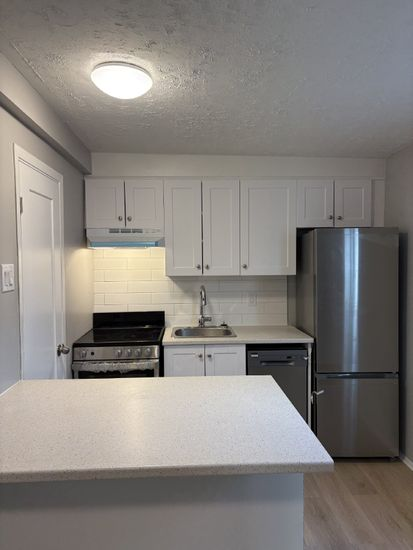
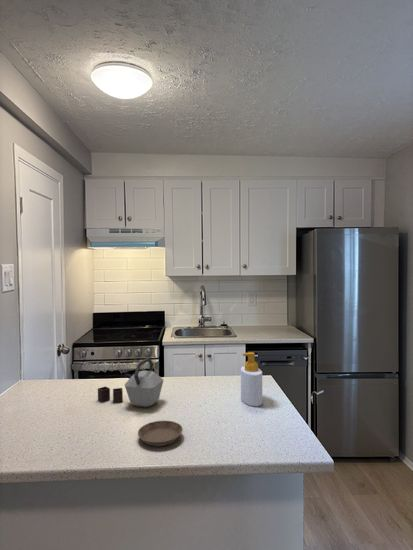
+ kettle [97,356,165,408]
+ soap bottle [240,351,263,407]
+ saucer [137,420,184,447]
